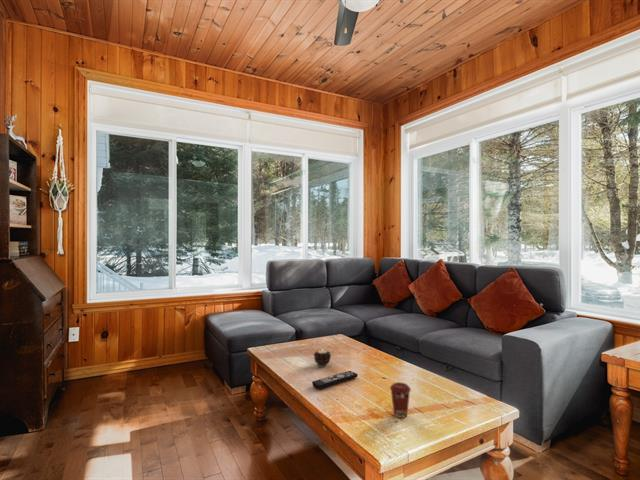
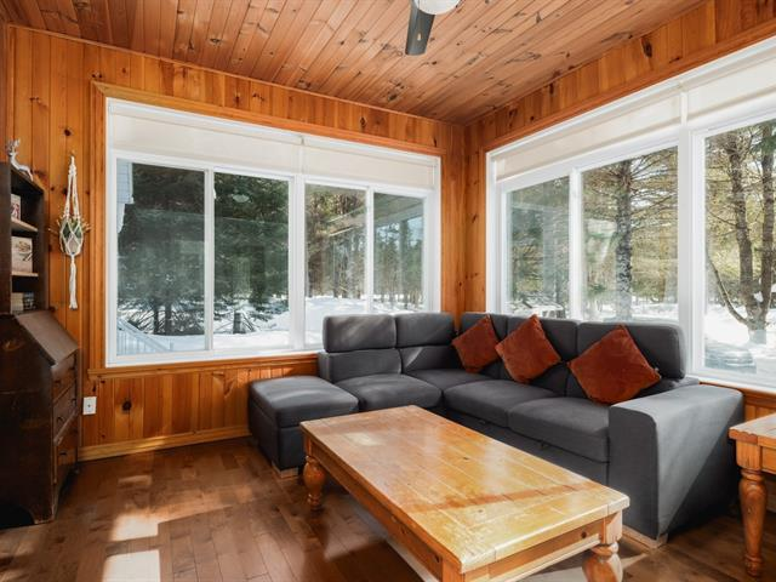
- candle [313,348,332,368]
- remote control [311,370,359,390]
- coffee cup [389,381,412,419]
